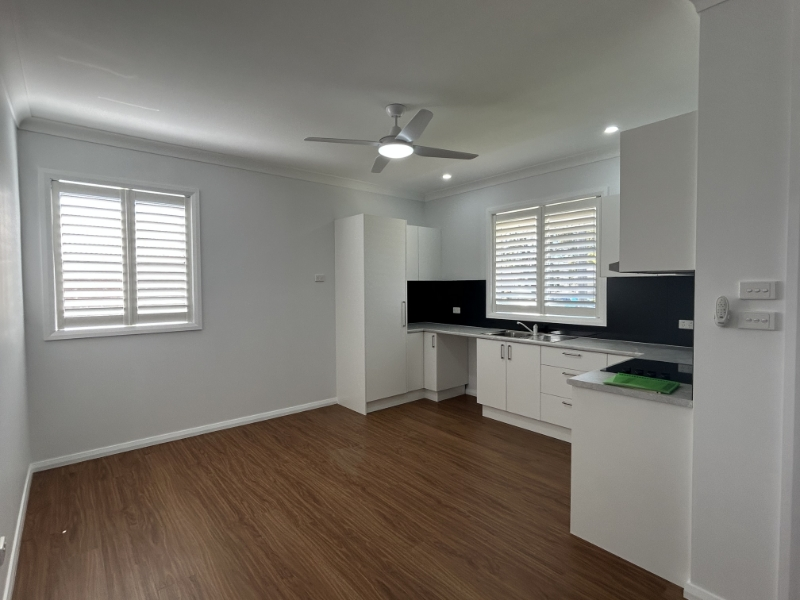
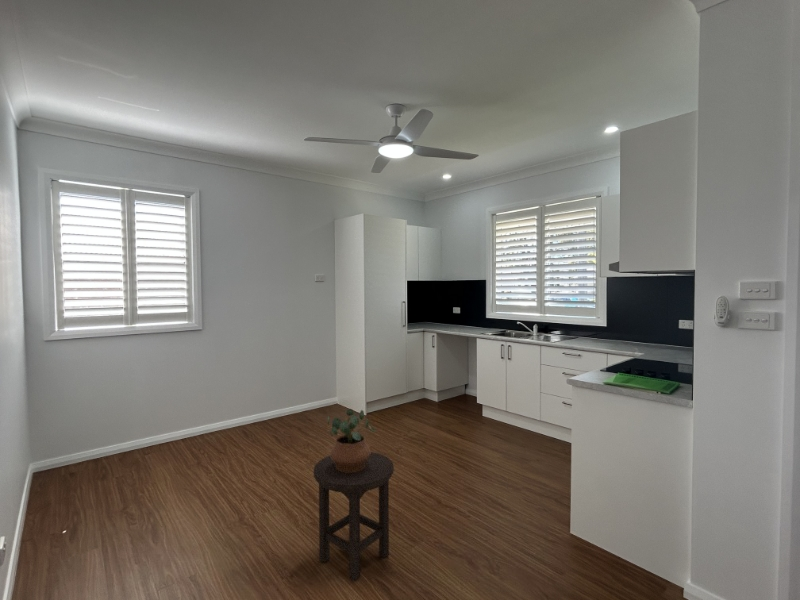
+ stool [313,451,395,582]
+ potted plant [327,408,377,473]
